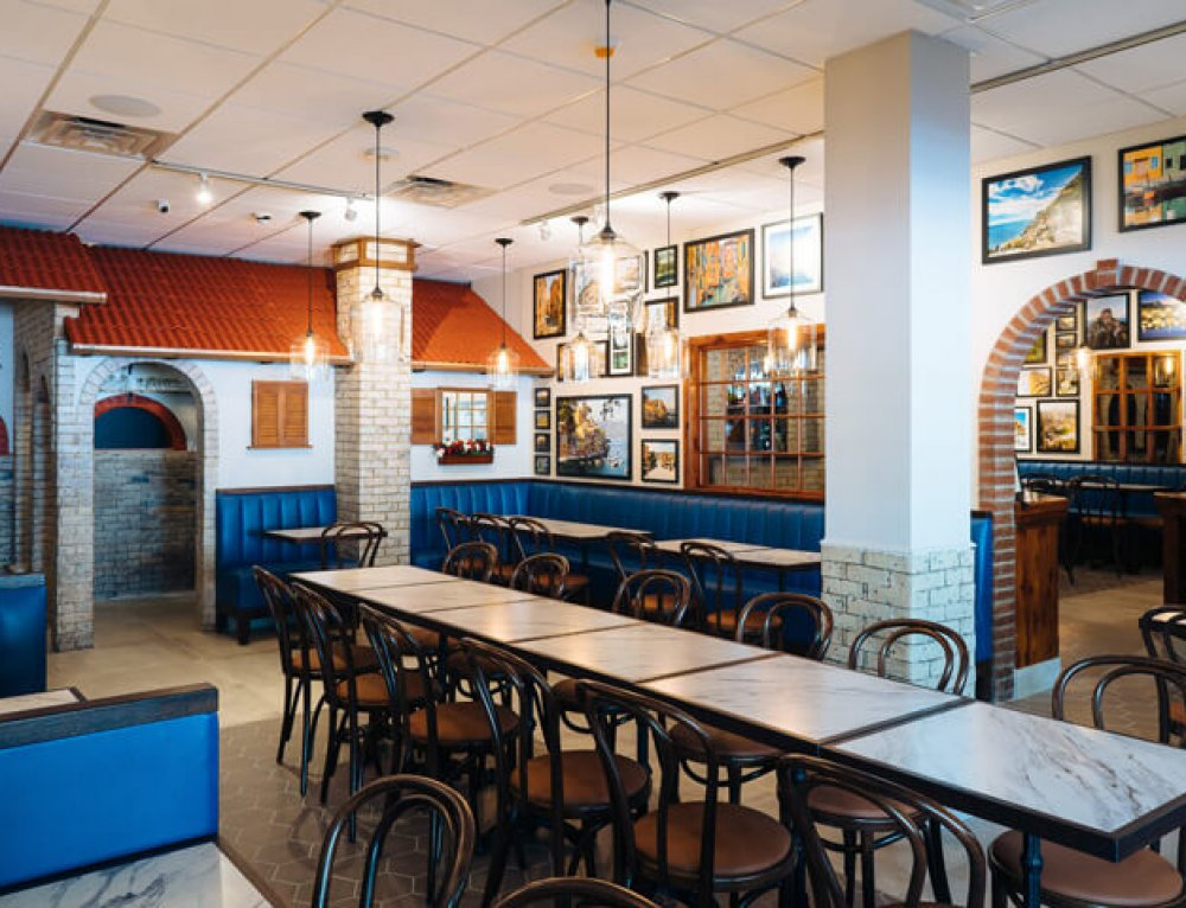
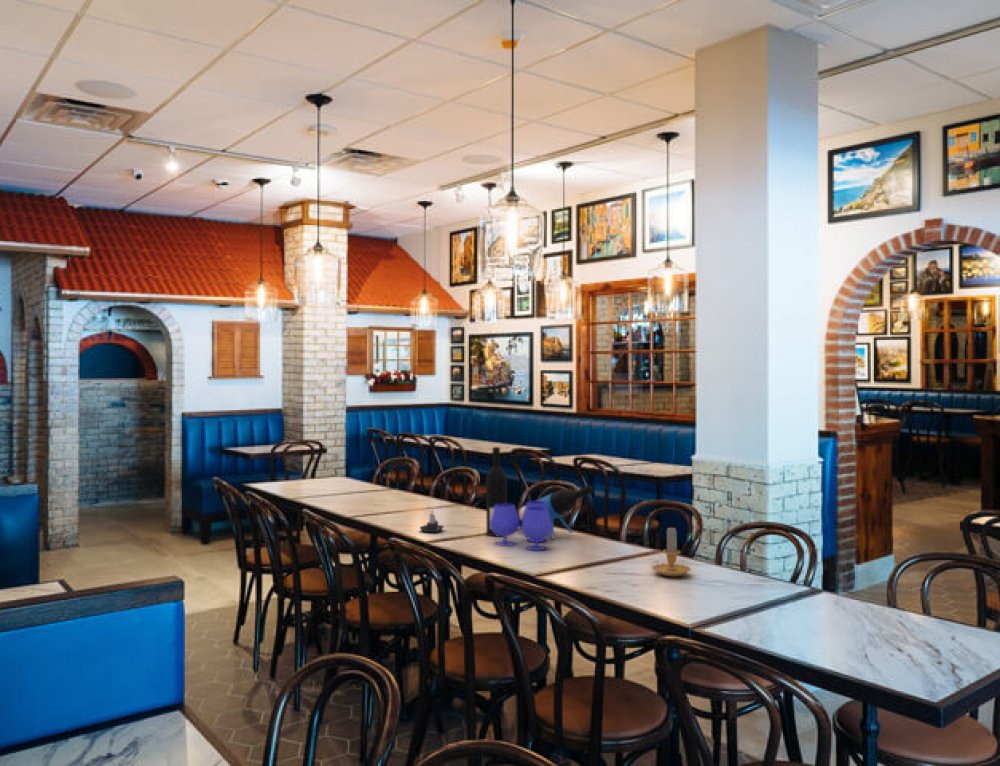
+ wine bottle [485,446,594,552]
+ candle [419,509,445,533]
+ candle [650,525,692,577]
